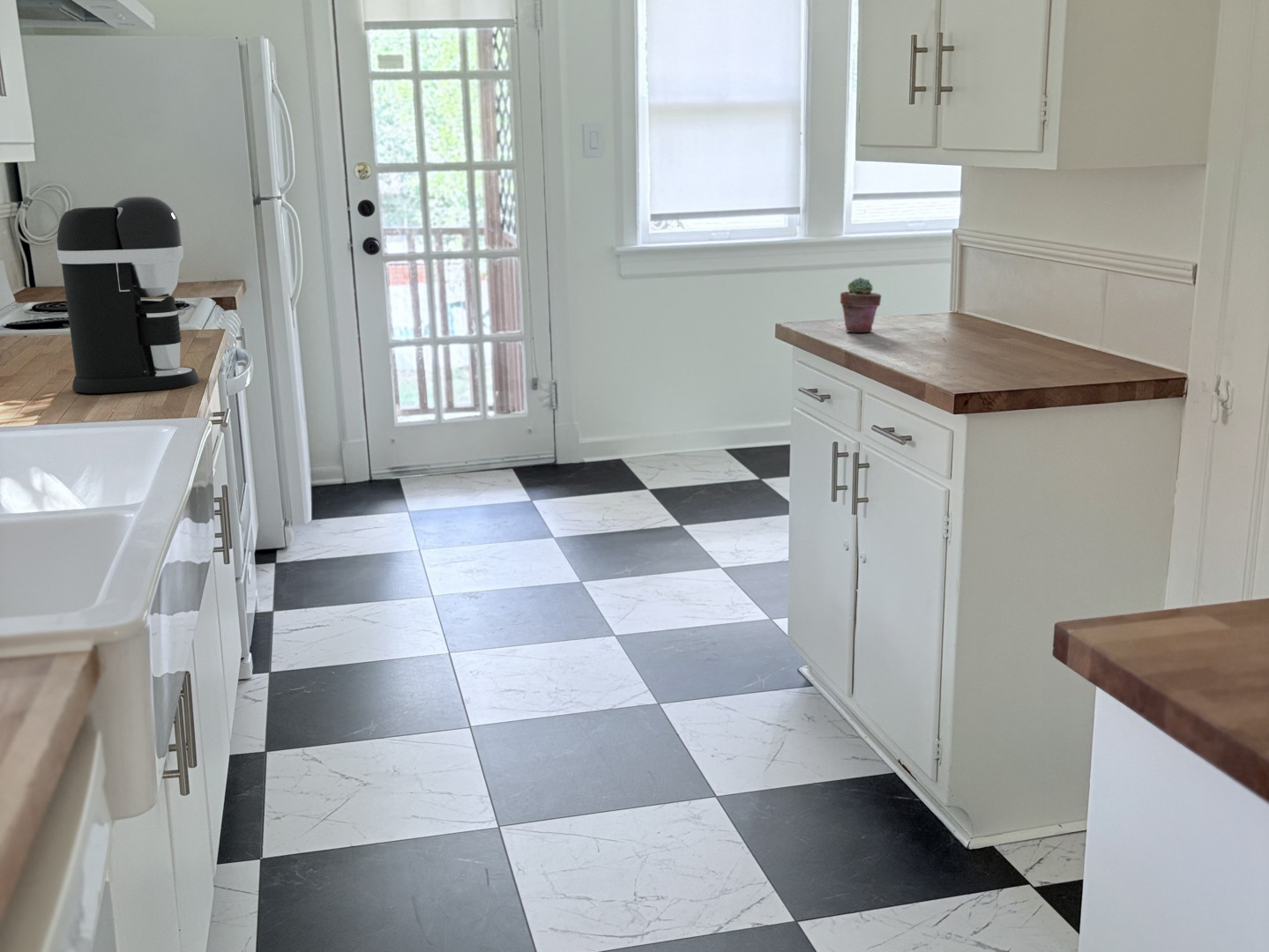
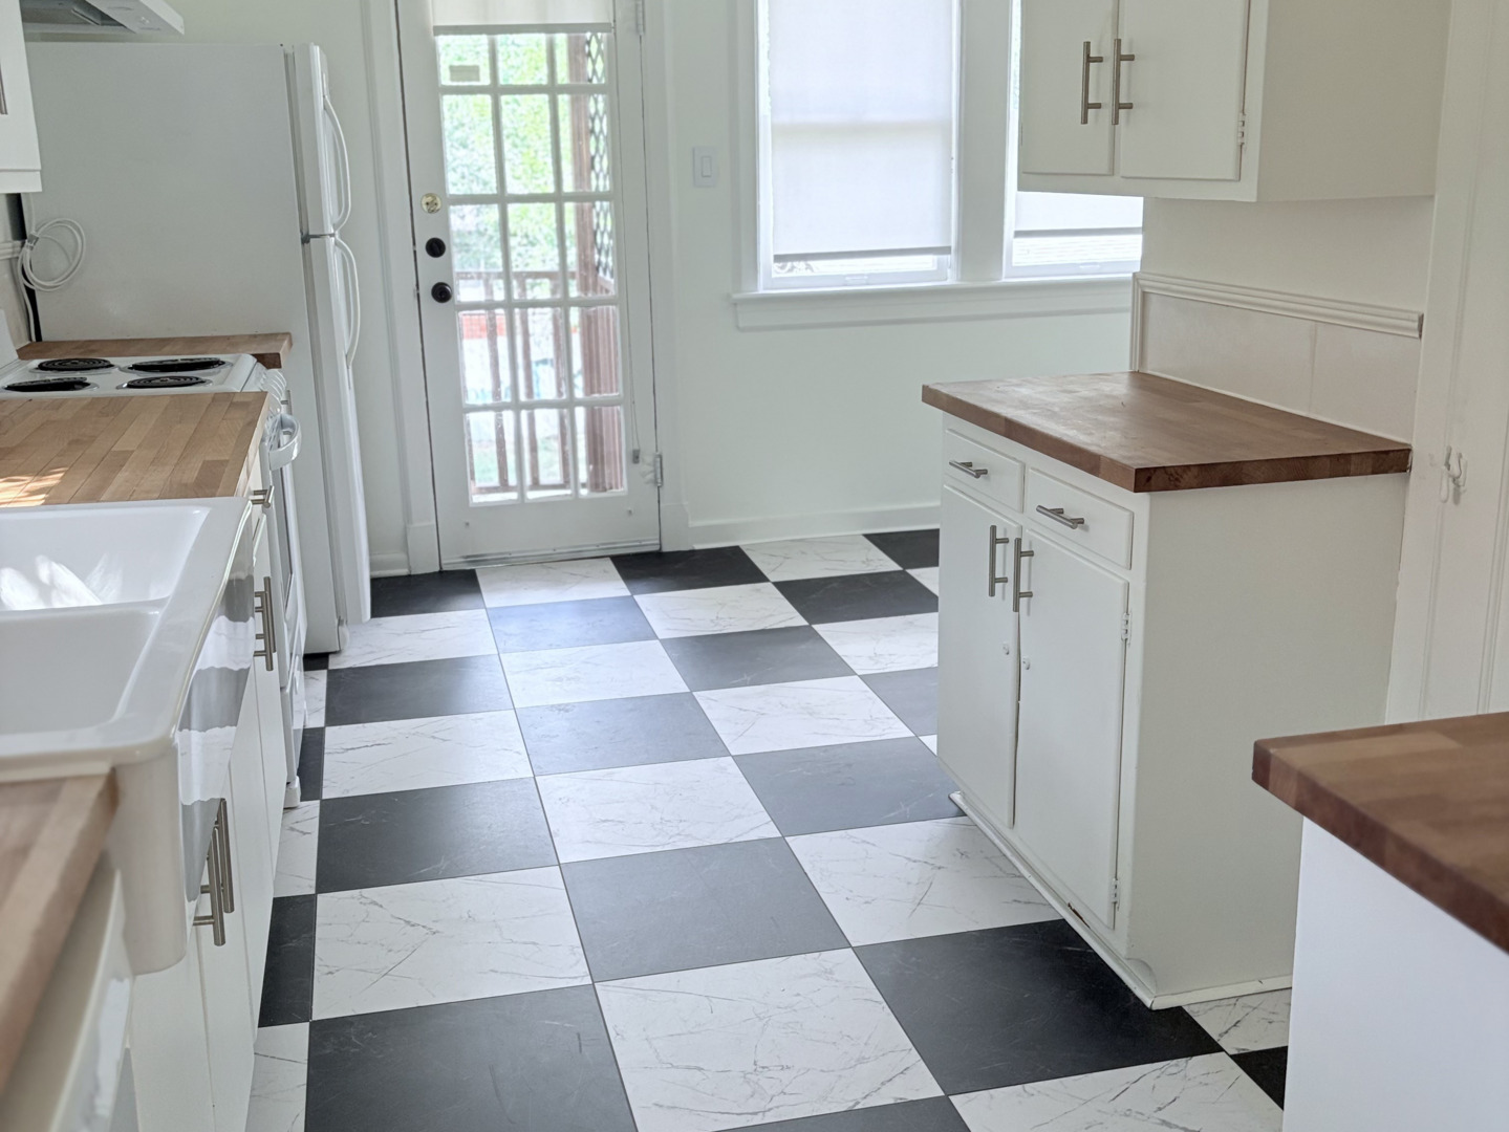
- coffee maker [56,195,200,394]
- potted succulent [840,277,882,333]
